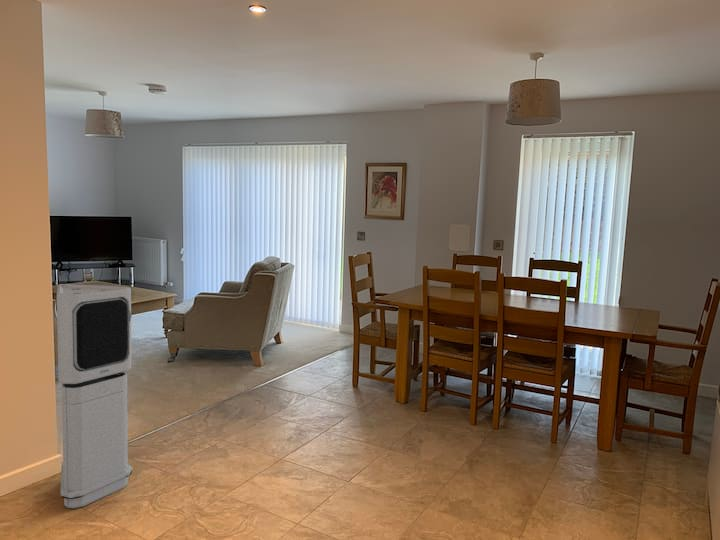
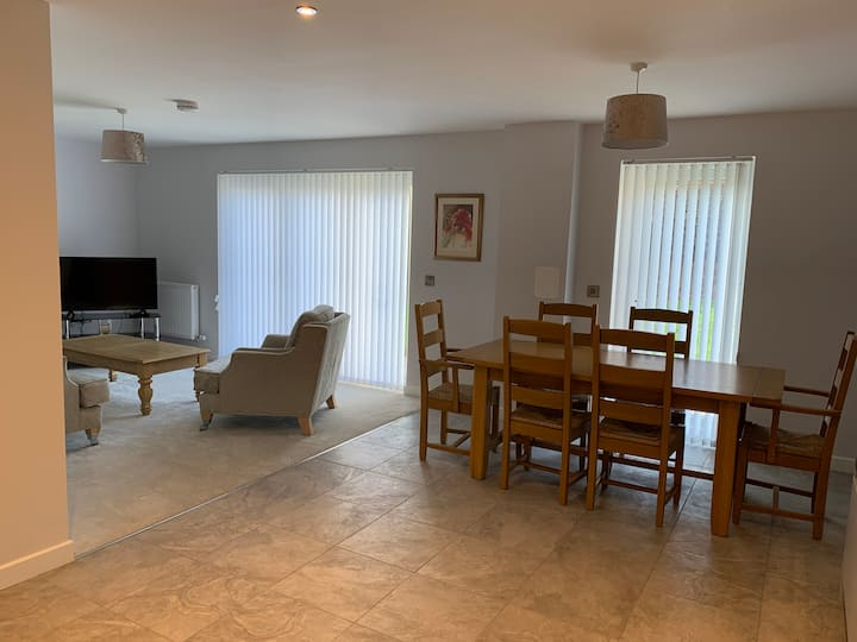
- air purifier [56,283,133,509]
